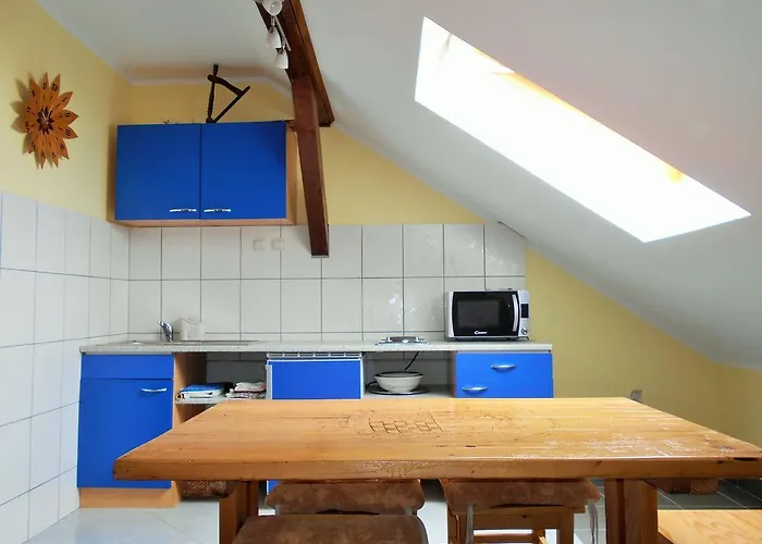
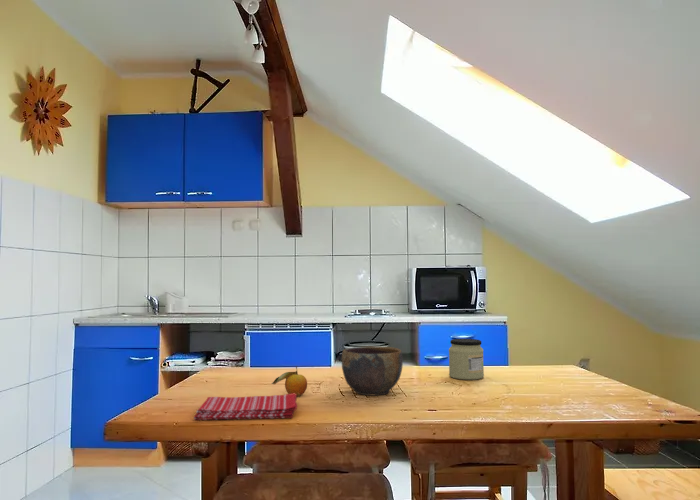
+ dish towel [193,393,298,421]
+ bowl [341,345,404,396]
+ jar [448,338,485,381]
+ fruit [271,365,308,397]
